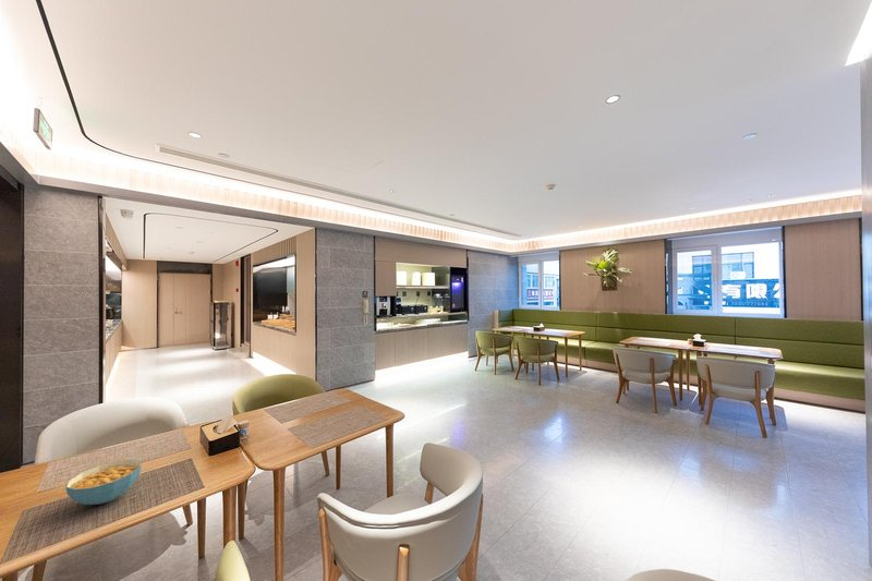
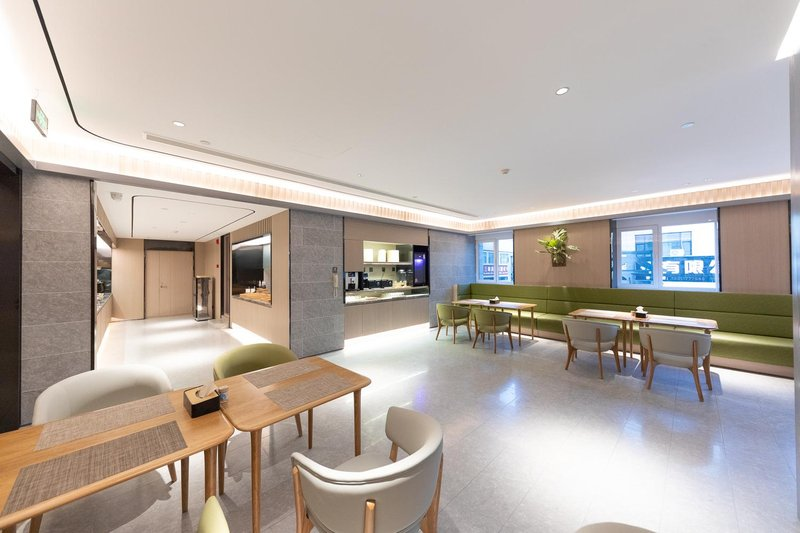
- cereal bowl [64,458,143,506]
